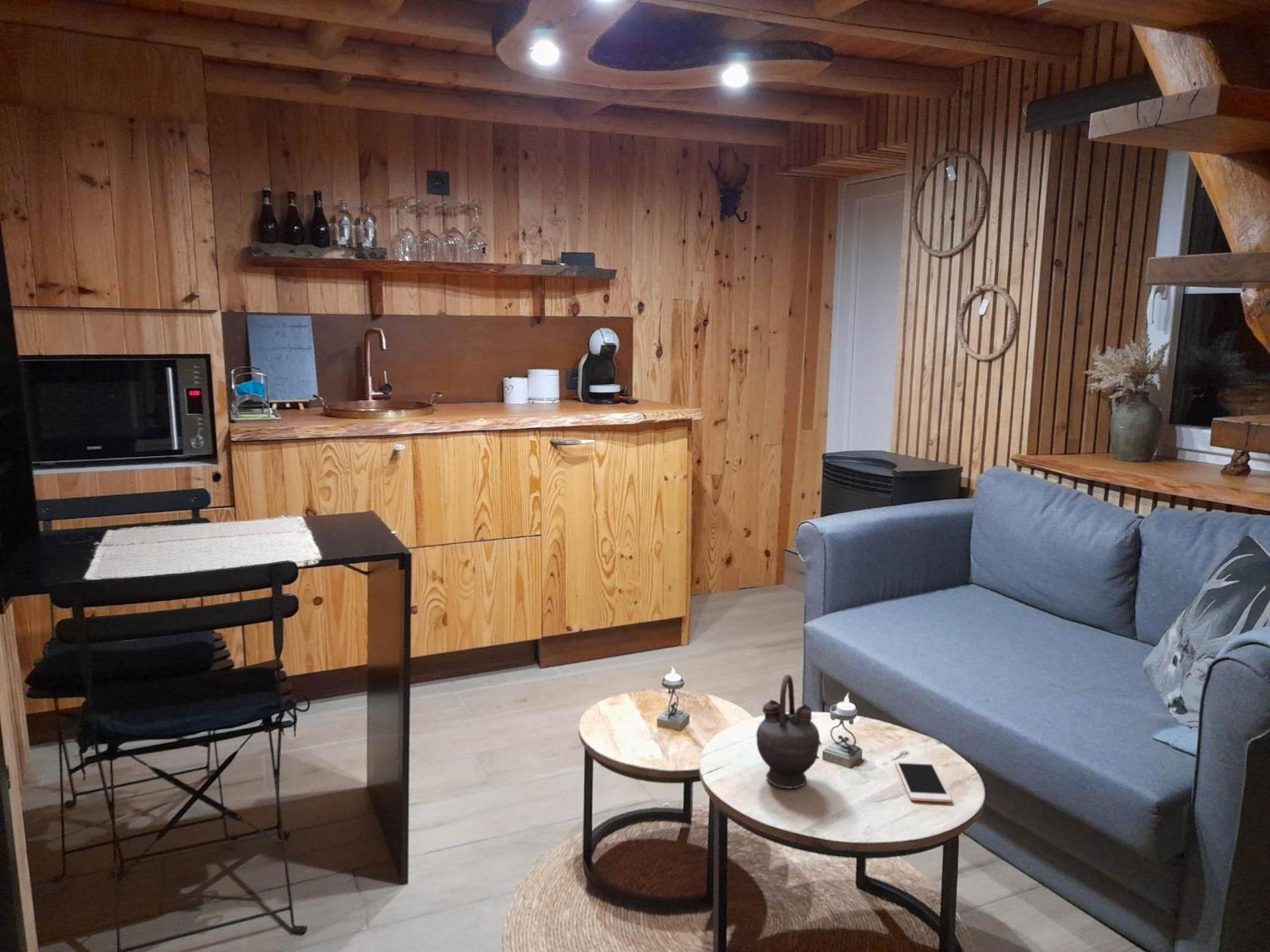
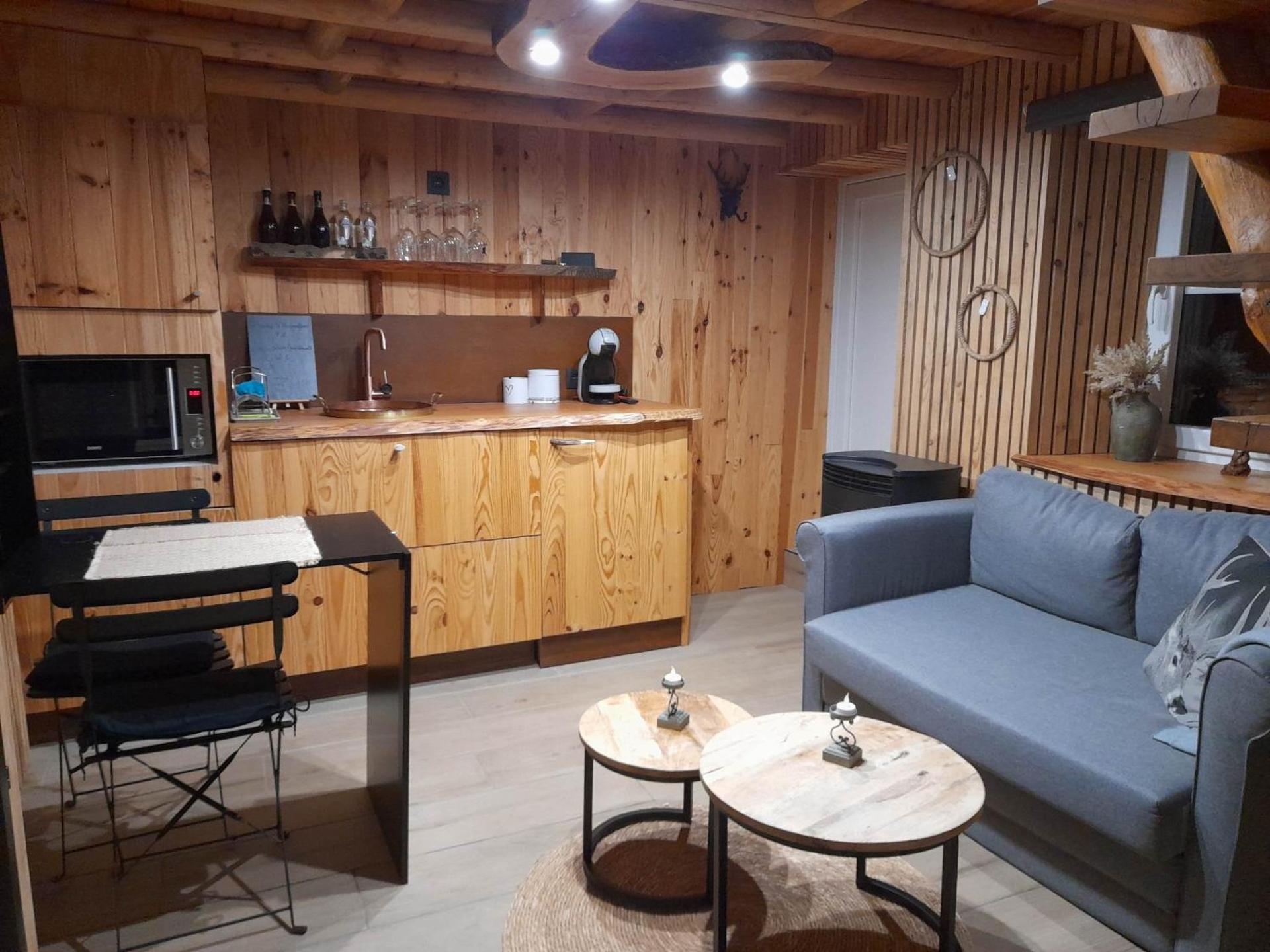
- cell phone [894,760,952,803]
- teapot [755,674,822,789]
